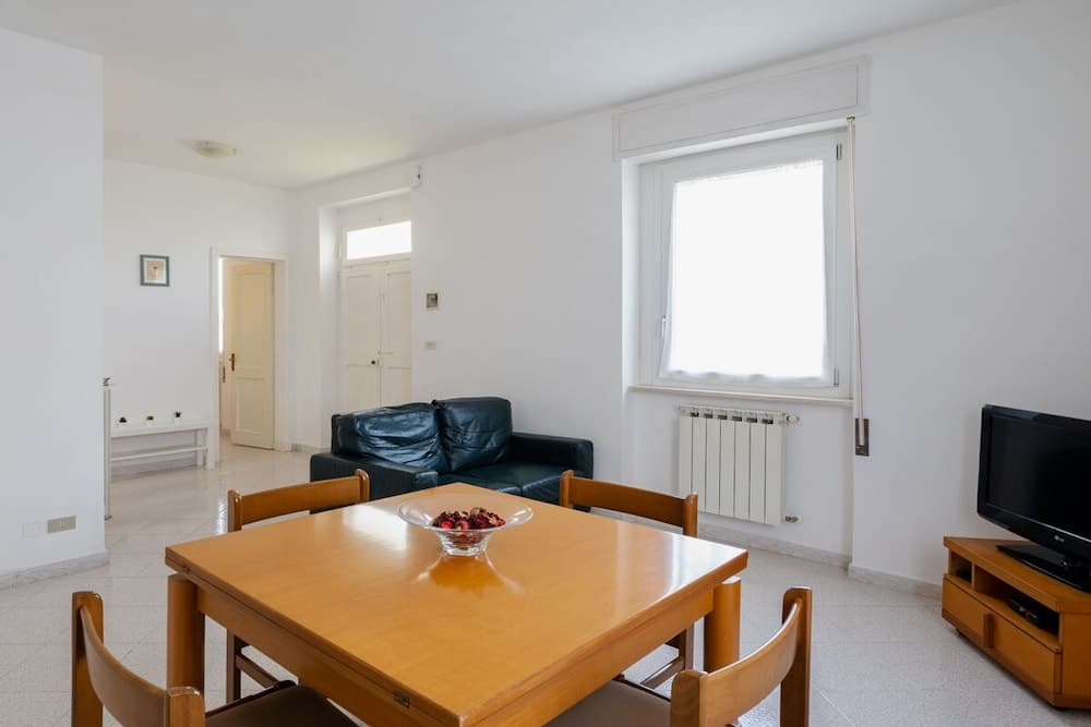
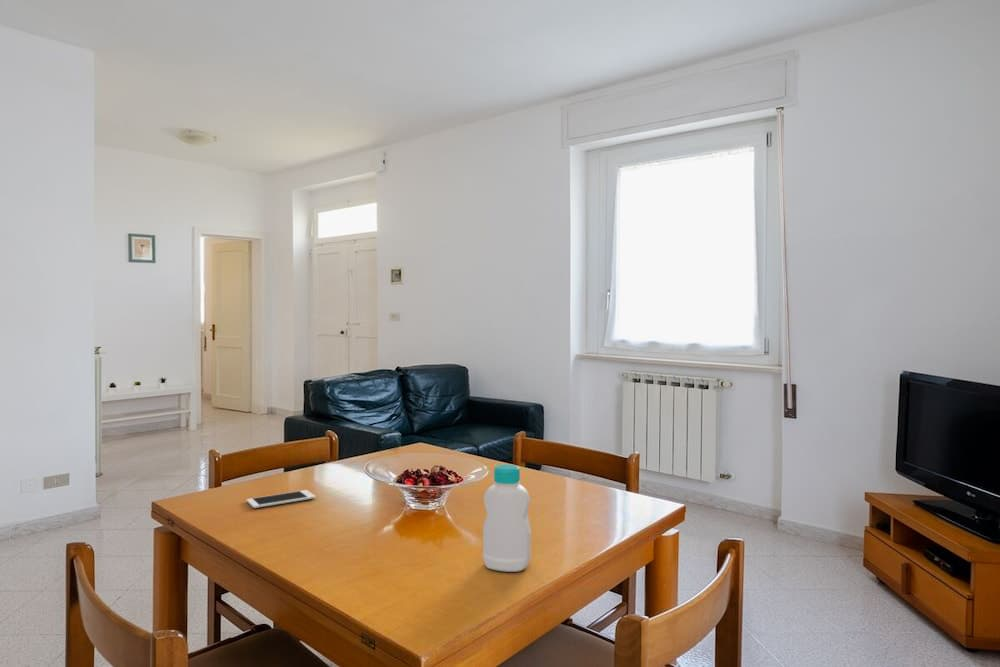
+ cell phone [246,489,317,509]
+ bottle [482,463,532,573]
